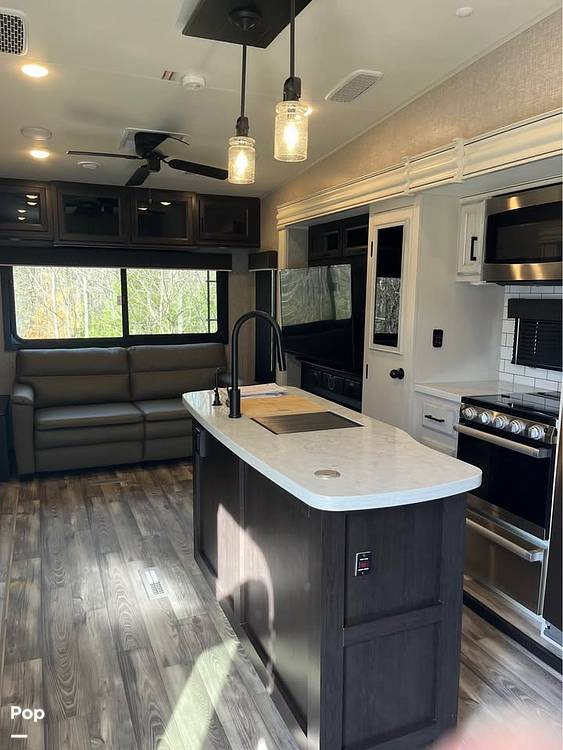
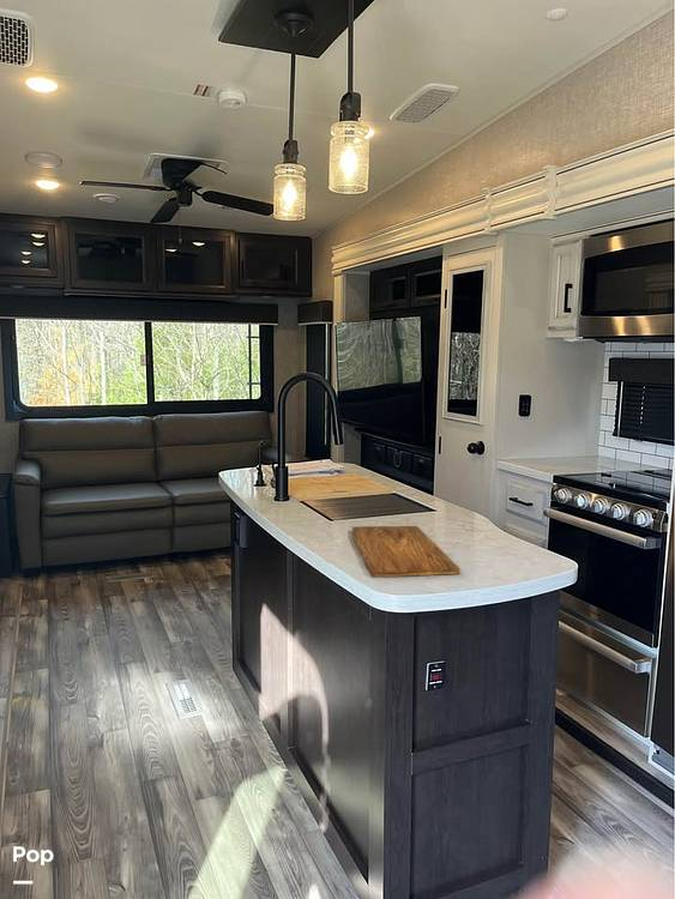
+ cutting board [351,525,460,579]
